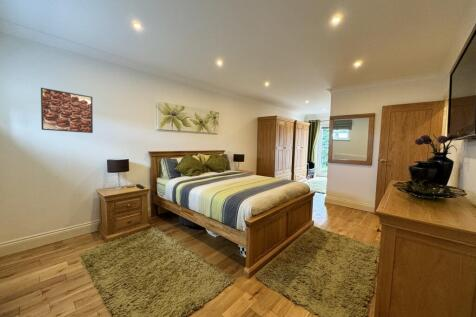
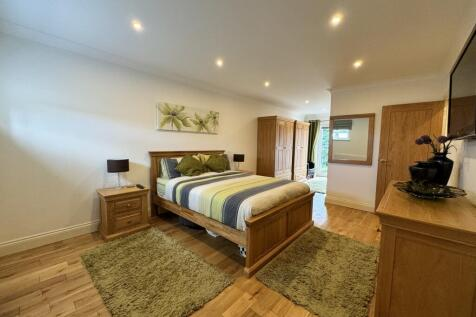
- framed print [40,87,94,134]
